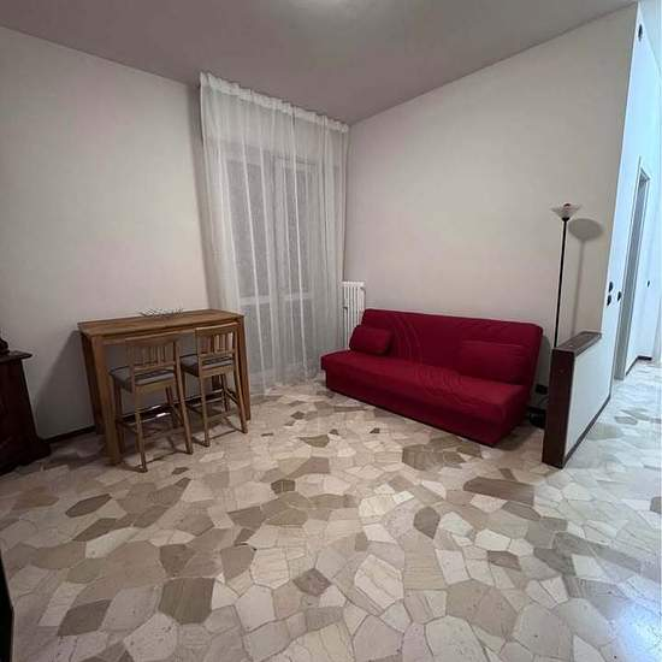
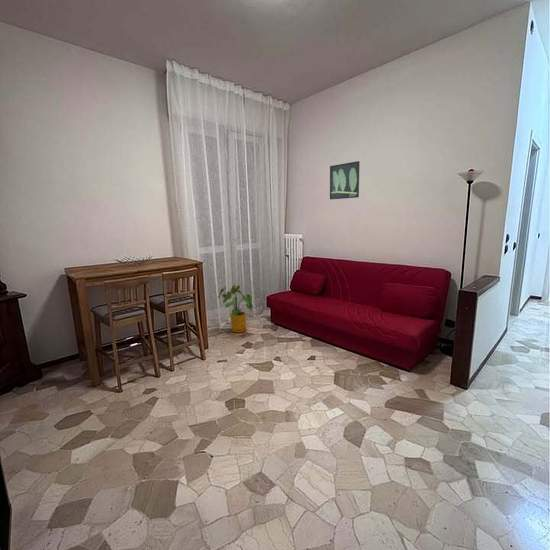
+ house plant [217,284,253,333]
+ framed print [329,160,361,200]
